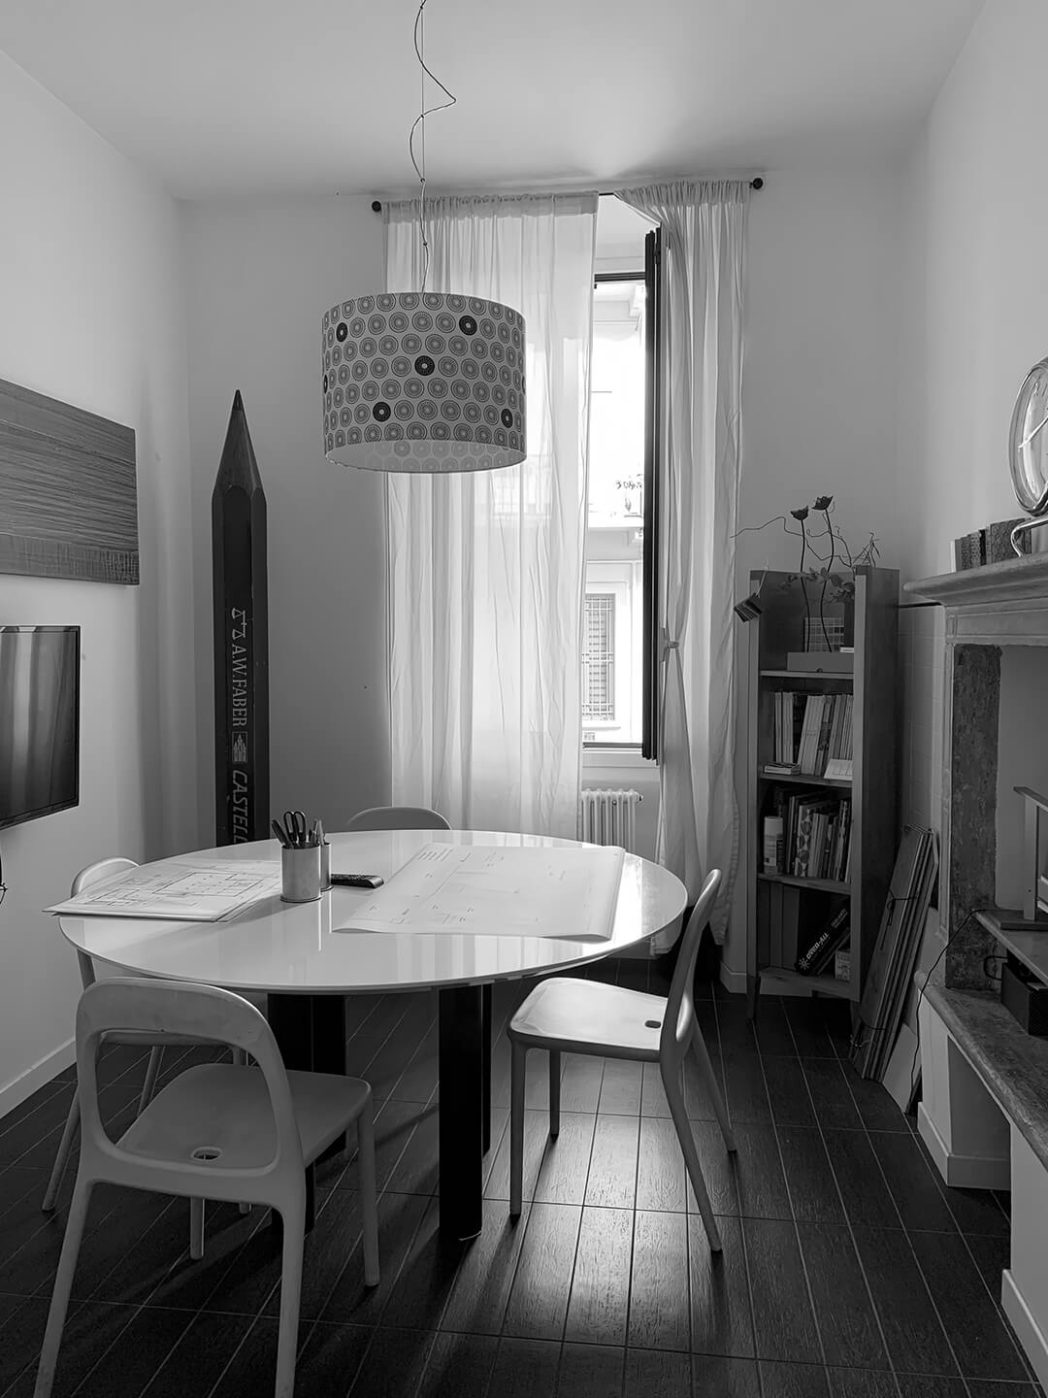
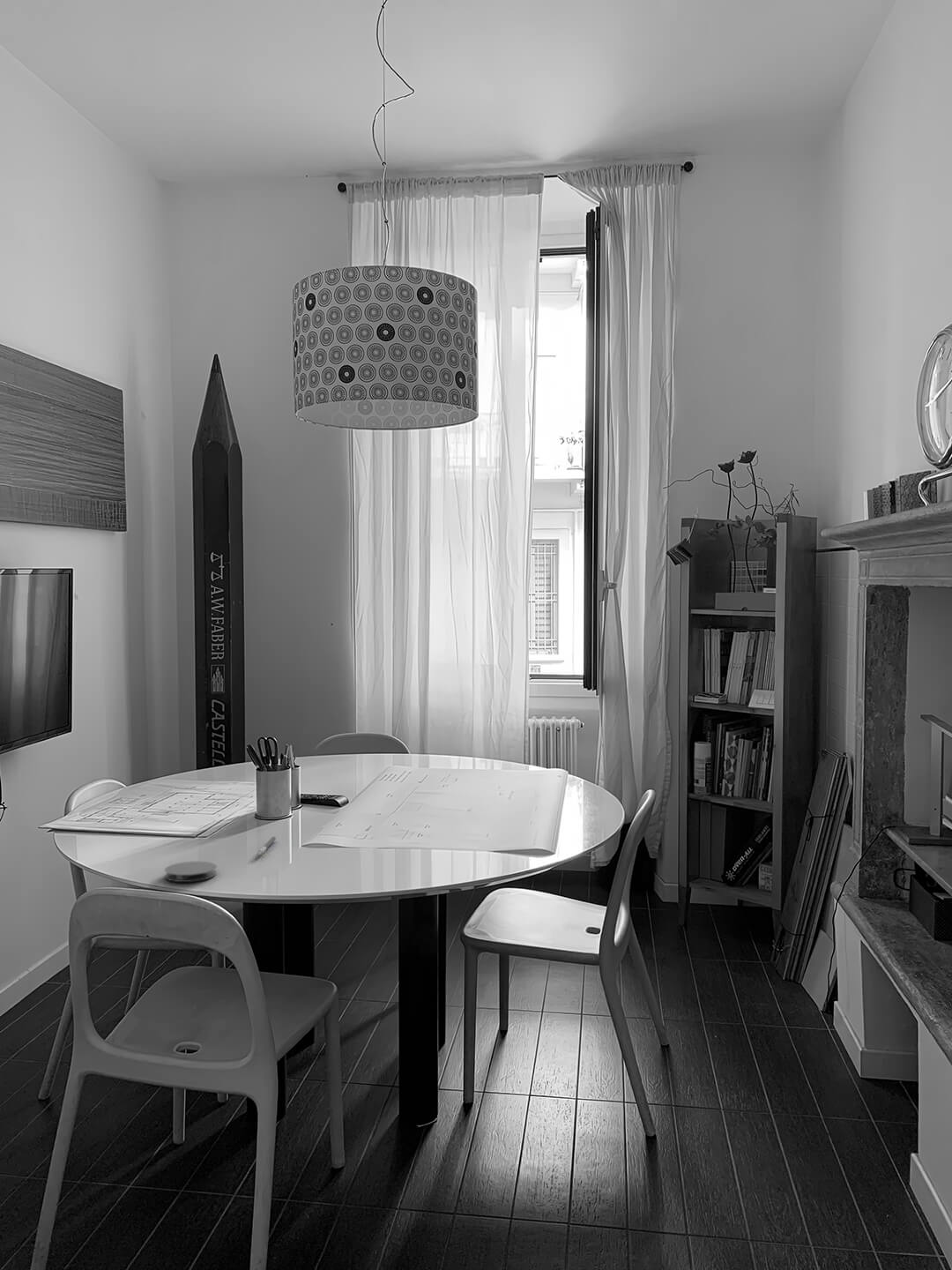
+ pen [257,835,277,856]
+ coaster [164,861,218,883]
